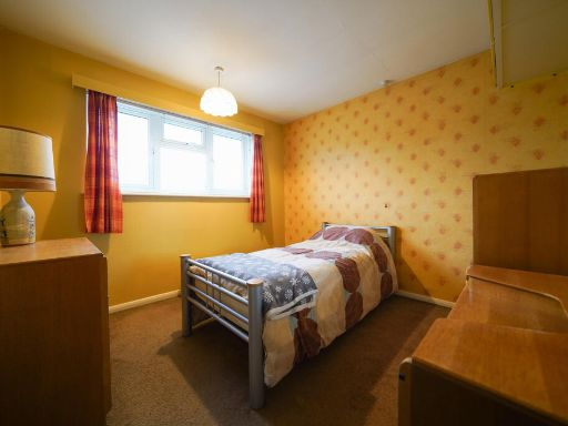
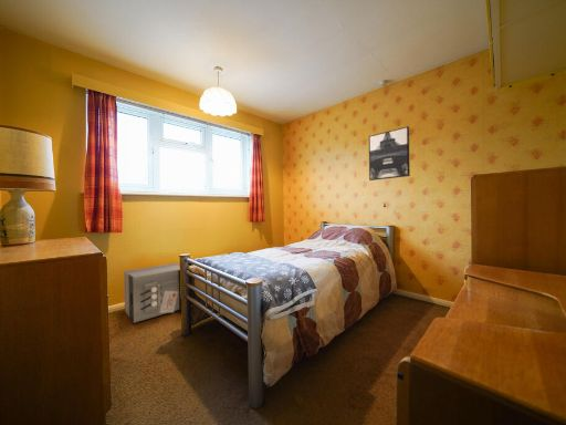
+ wall art [368,125,411,182]
+ safe [123,262,182,324]
